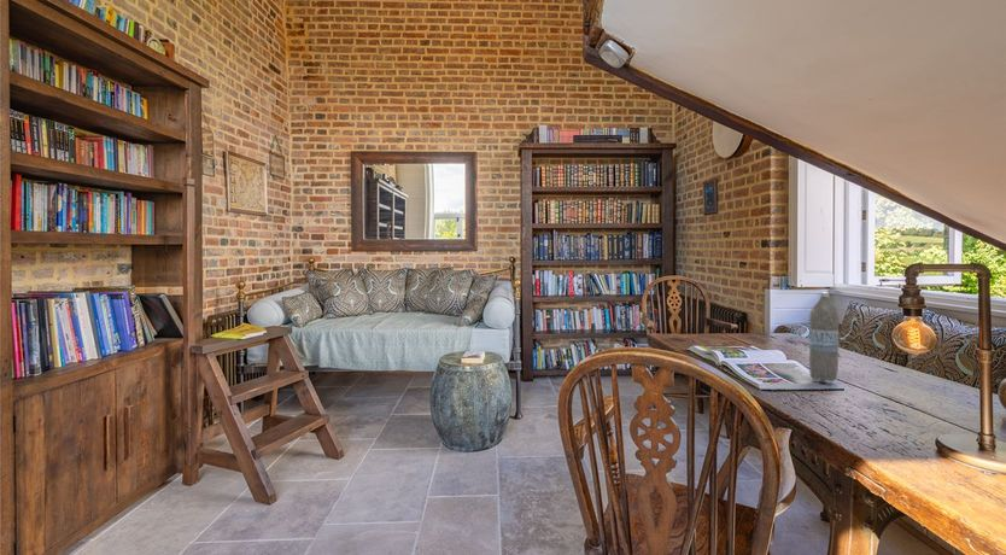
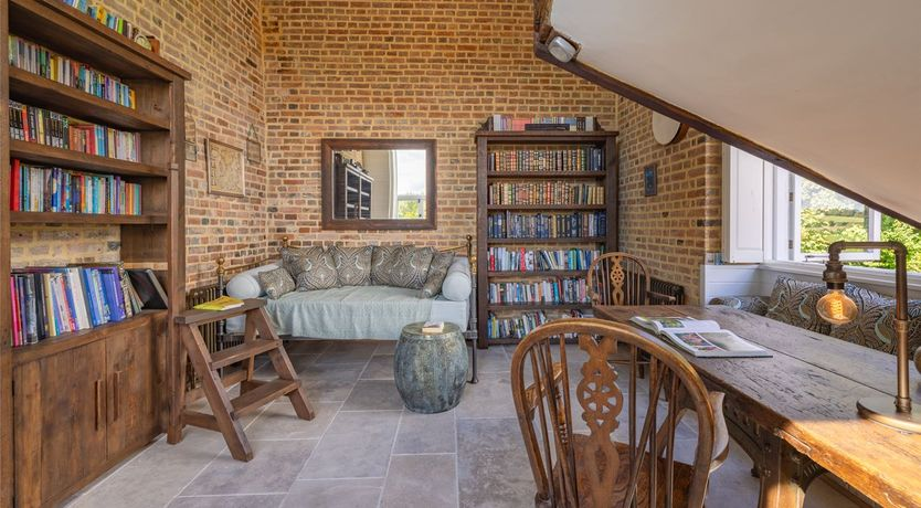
- water bottle [808,291,841,382]
